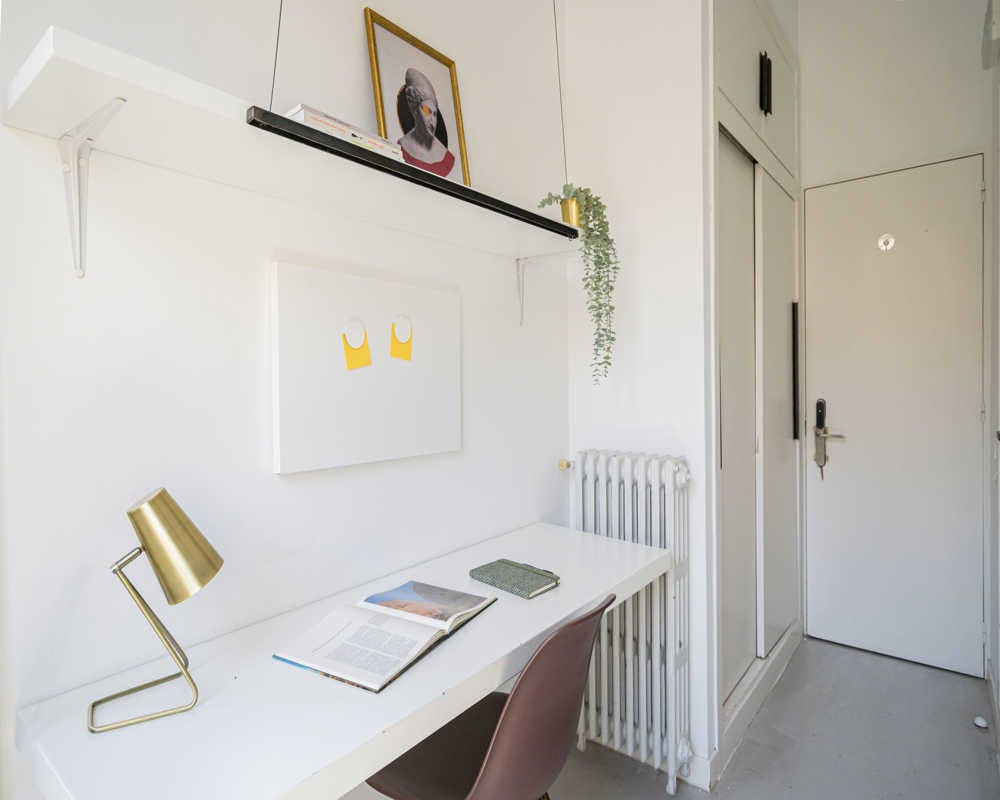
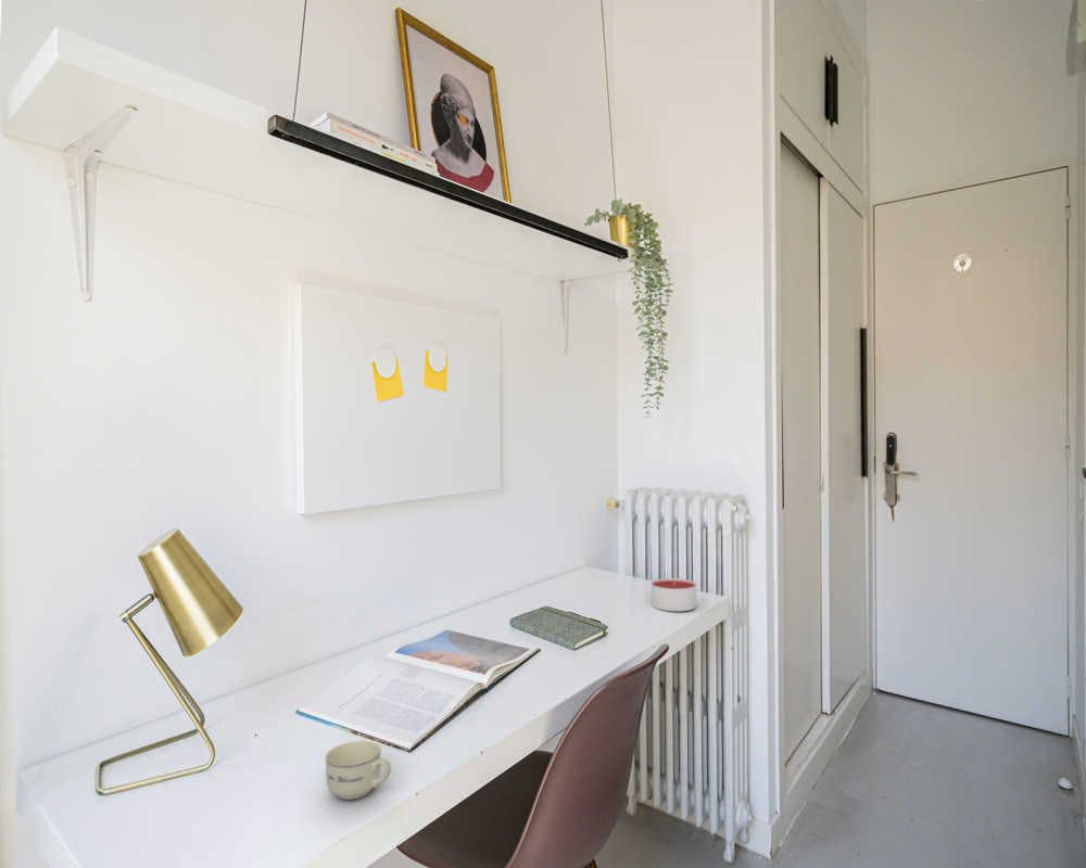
+ cup [325,740,392,801]
+ candle [651,577,697,612]
